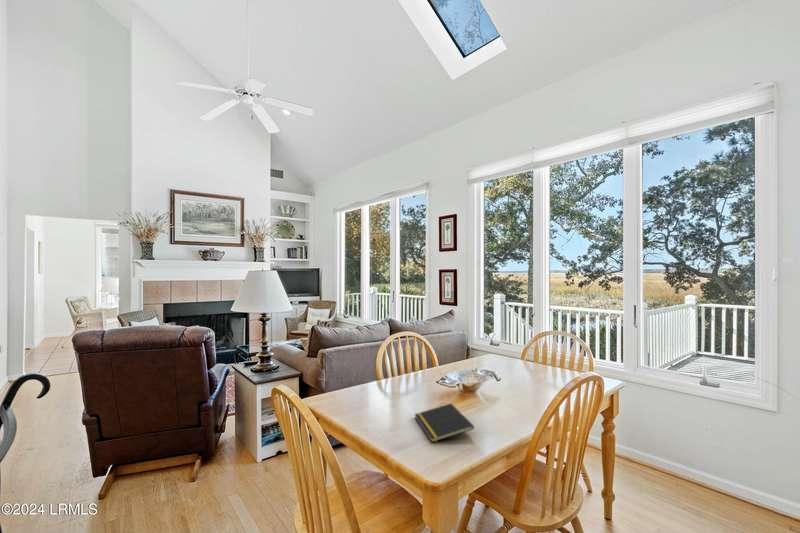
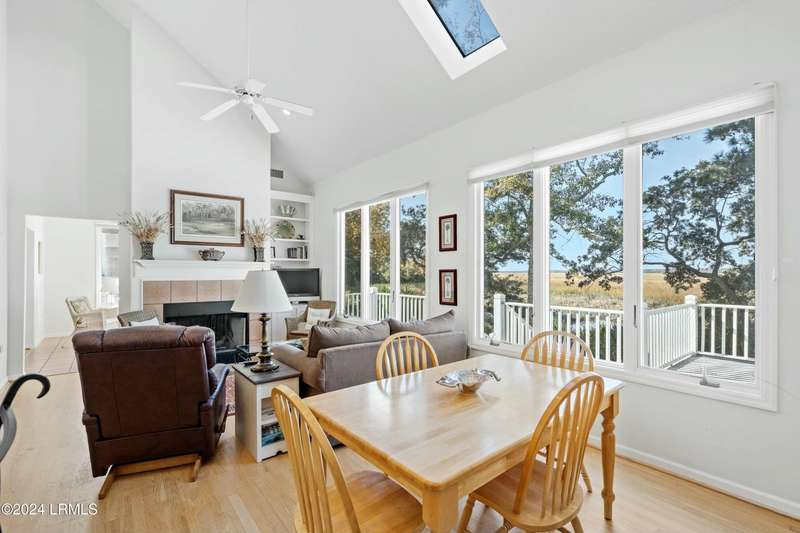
- notepad [414,403,475,443]
